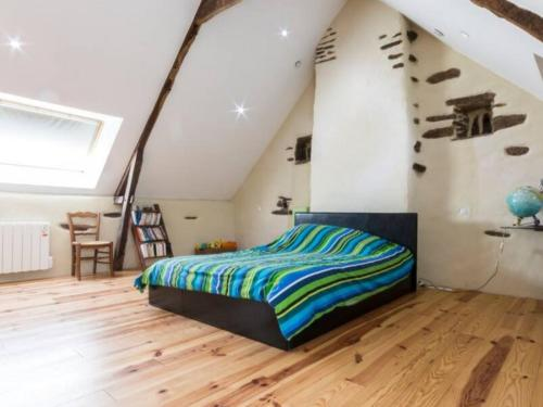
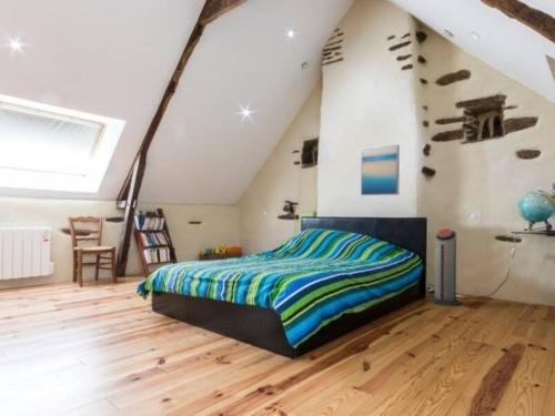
+ air purifier [430,227,462,307]
+ wall art [360,143,401,196]
